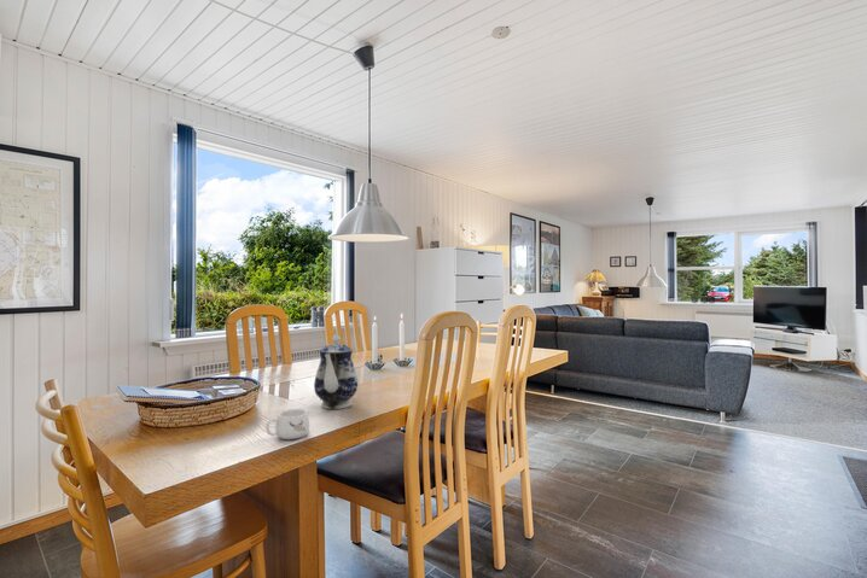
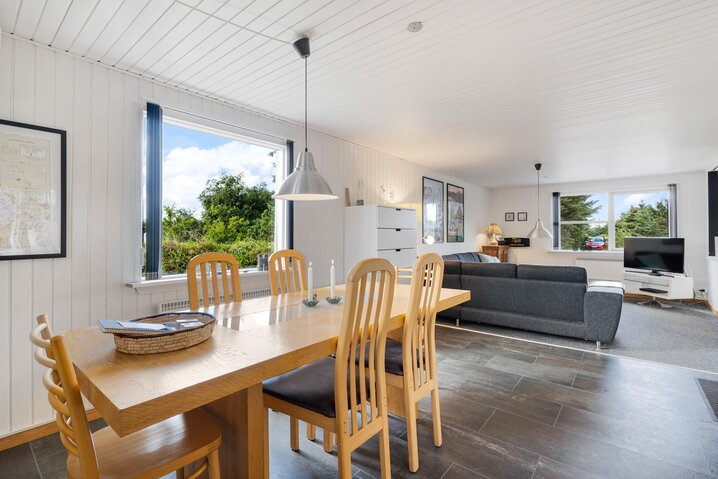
- mug [264,408,310,440]
- teapot [313,334,359,410]
